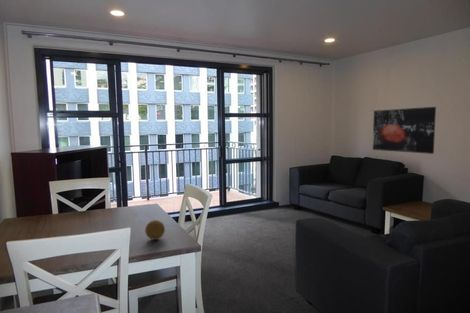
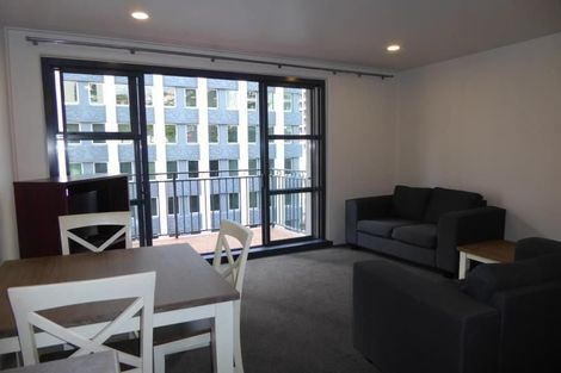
- fruit [144,219,166,241]
- wall art [372,106,437,155]
